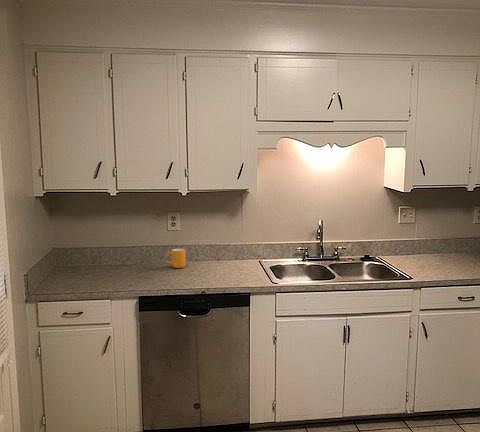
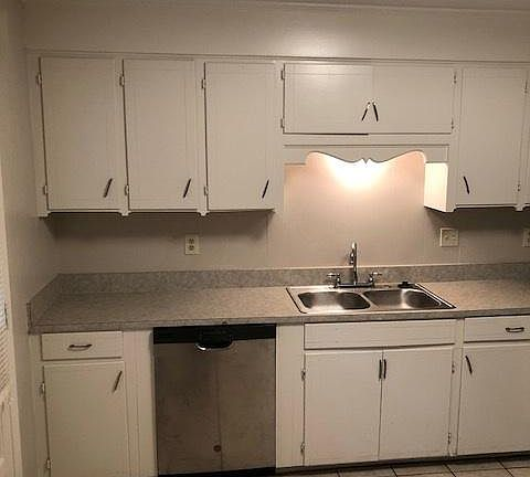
- mug [164,248,186,269]
